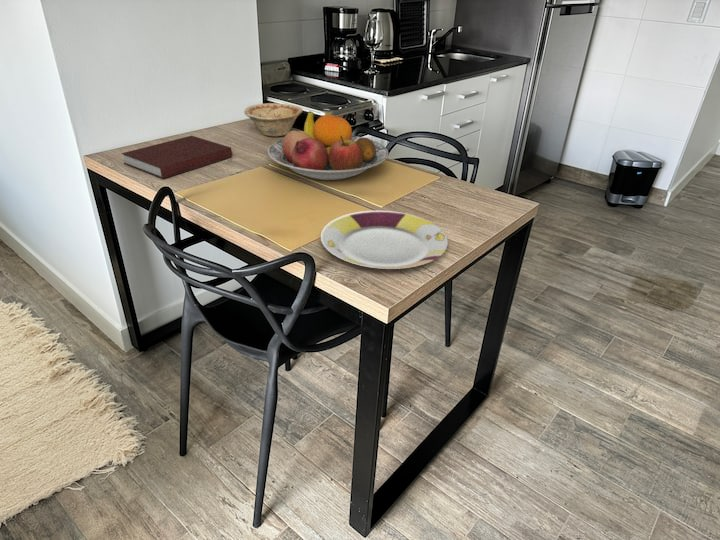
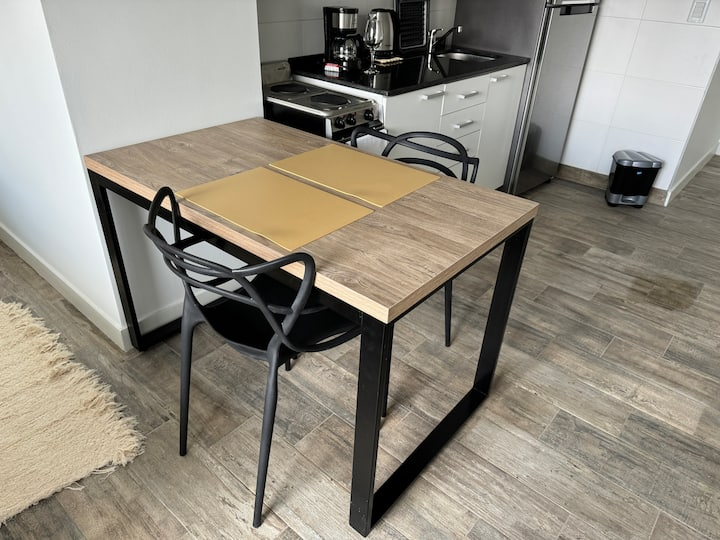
- fruit bowl [267,110,389,181]
- dish [243,102,304,137]
- notebook [121,135,233,179]
- plate [320,210,449,270]
